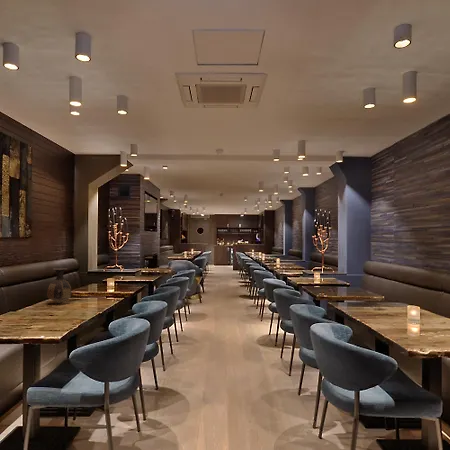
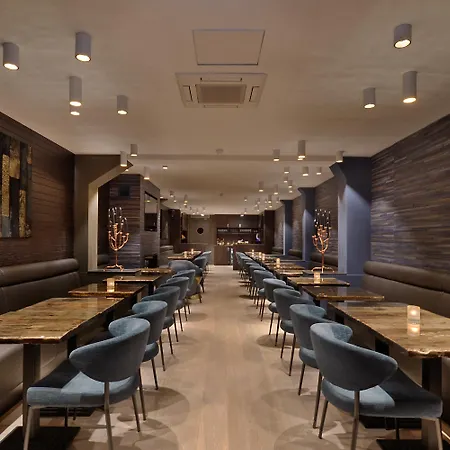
- vase [46,267,72,304]
